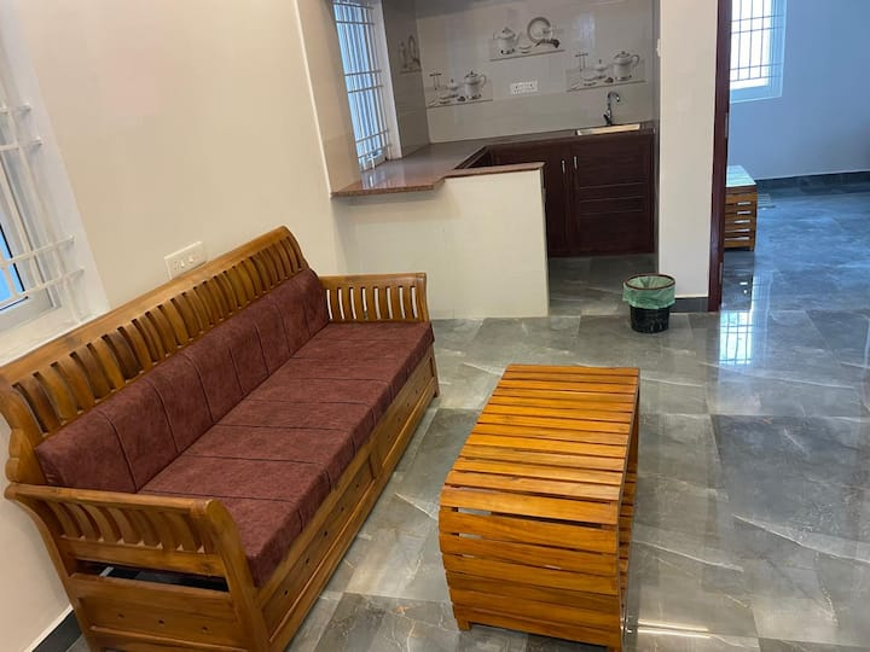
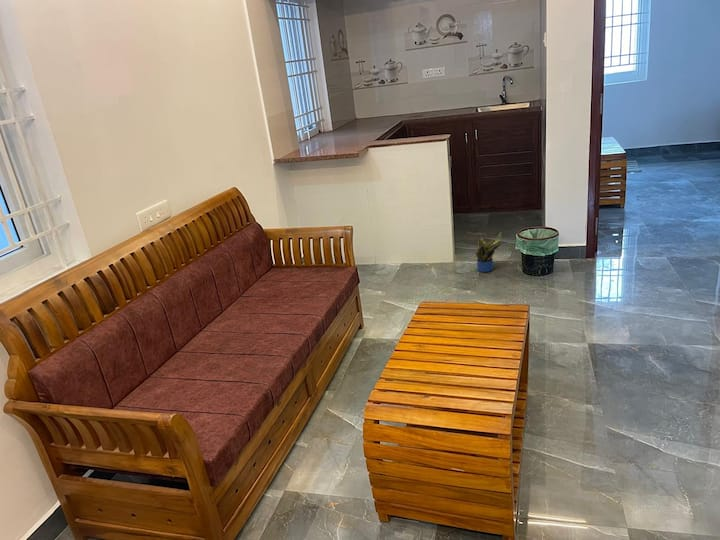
+ potted plant [475,230,504,273]
